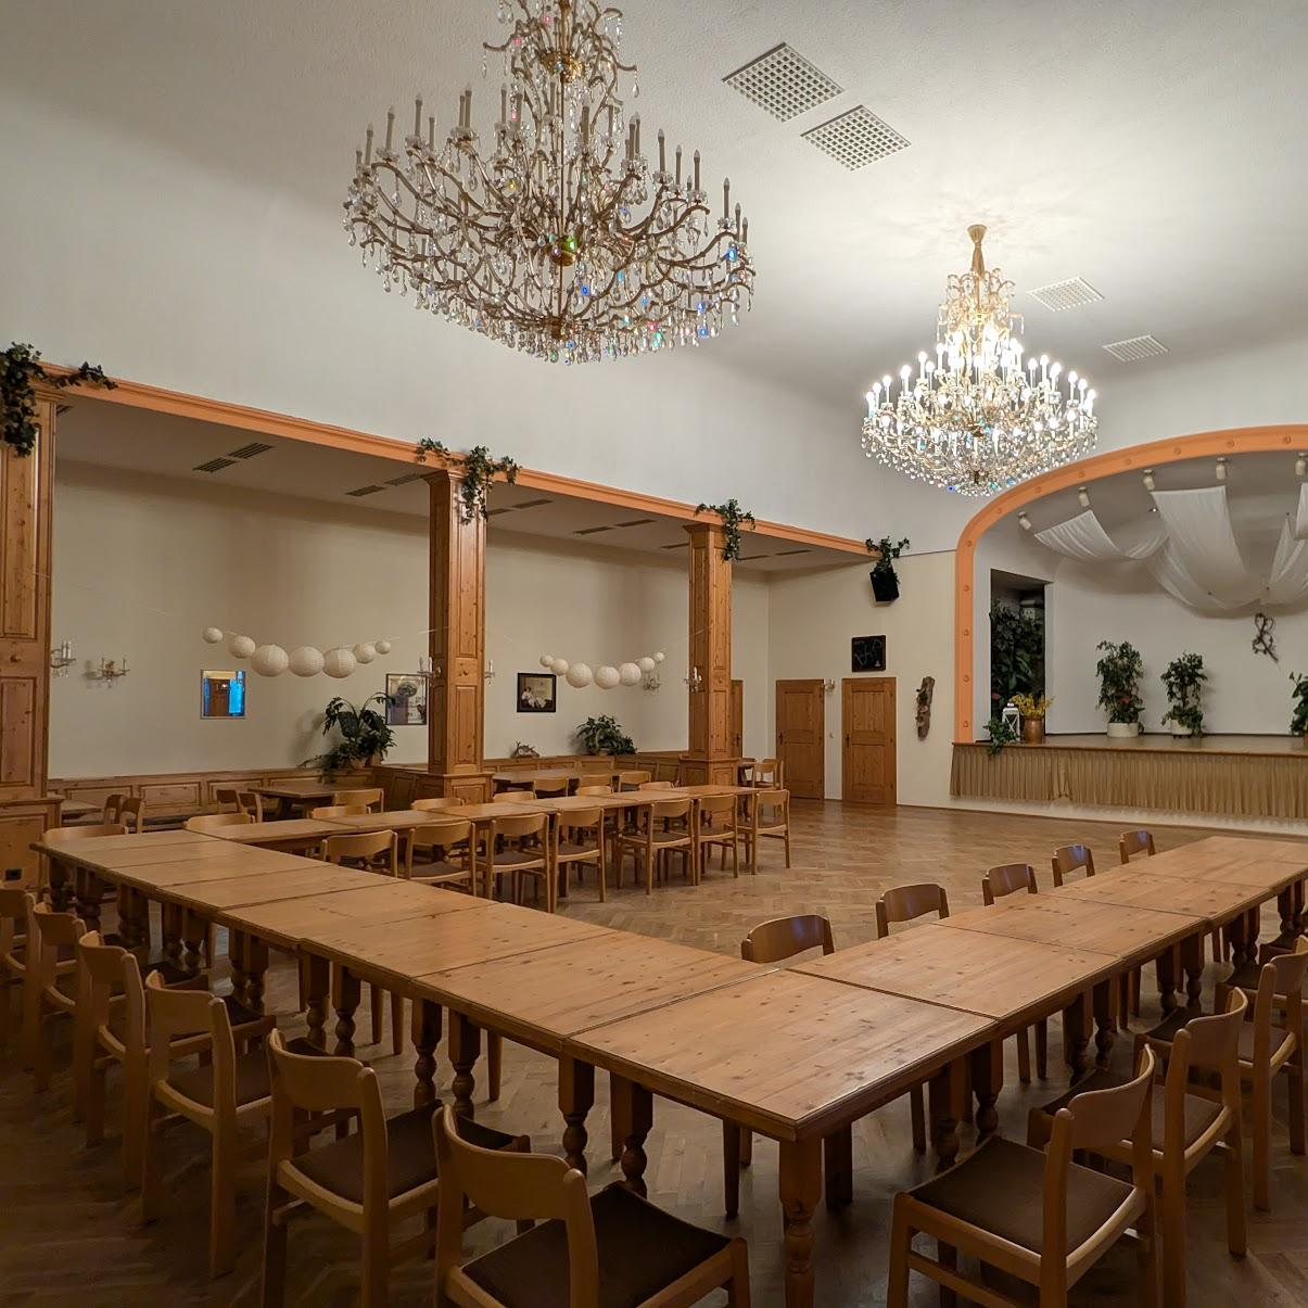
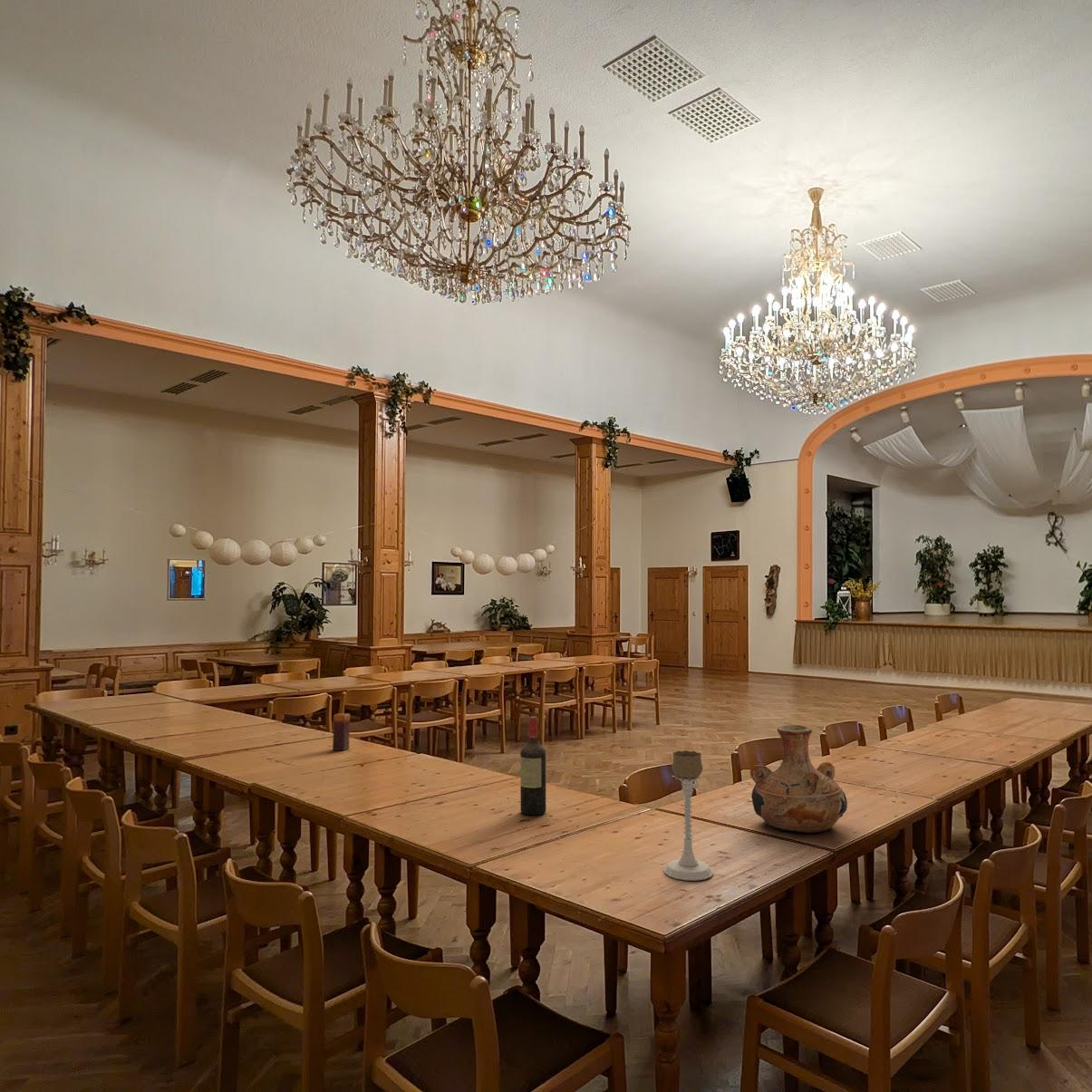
+ wine bottle [519,716,546,817]
+ candle holder [662,749,714,882]
+ candle [332,712,351,751]
+ vase [749,724,848,834]
